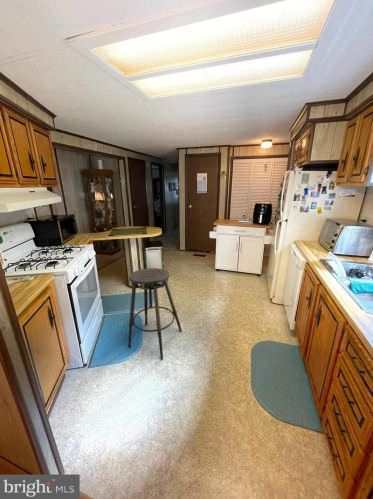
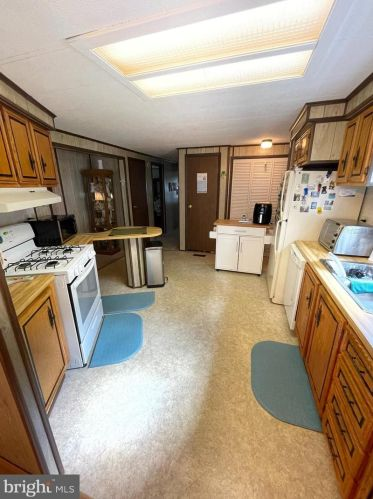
- stool [127,267,183,360]
